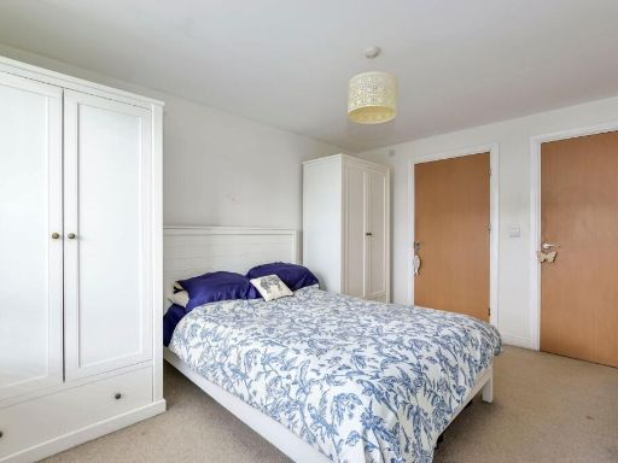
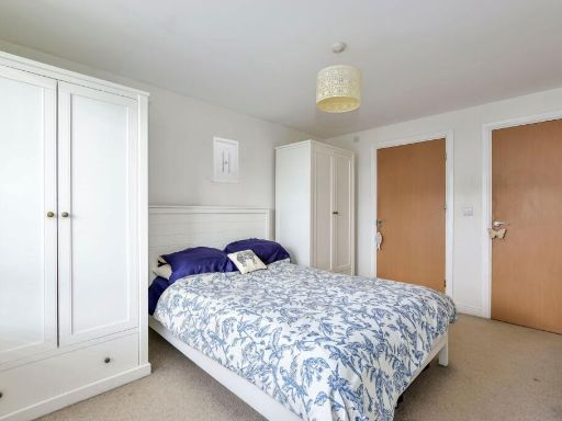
+ wall art [212,136,239,185]
